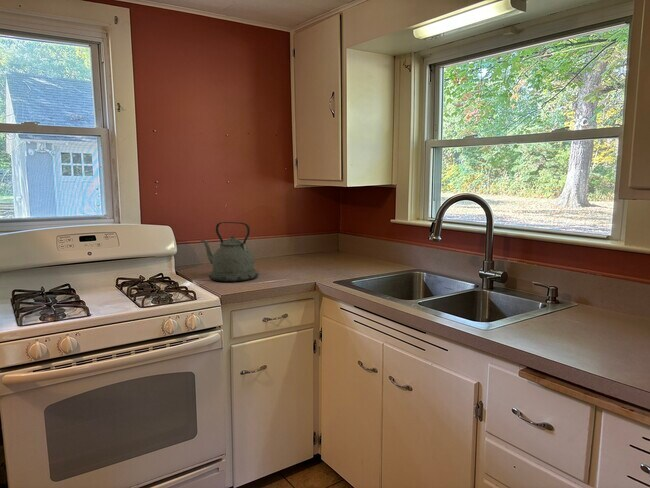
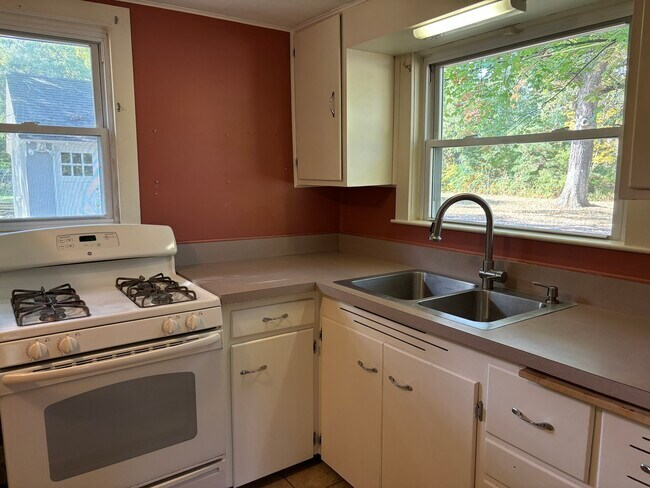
- kettle [200,221,259,283]
